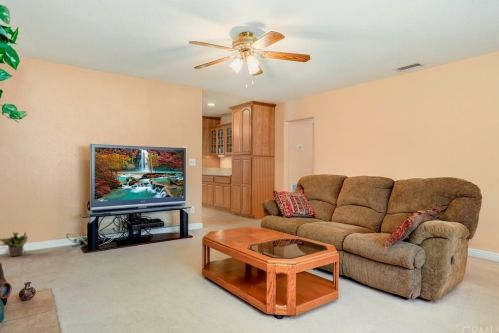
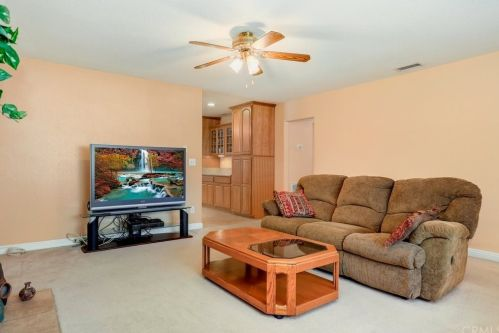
- potted plant [0,231,29,257]
